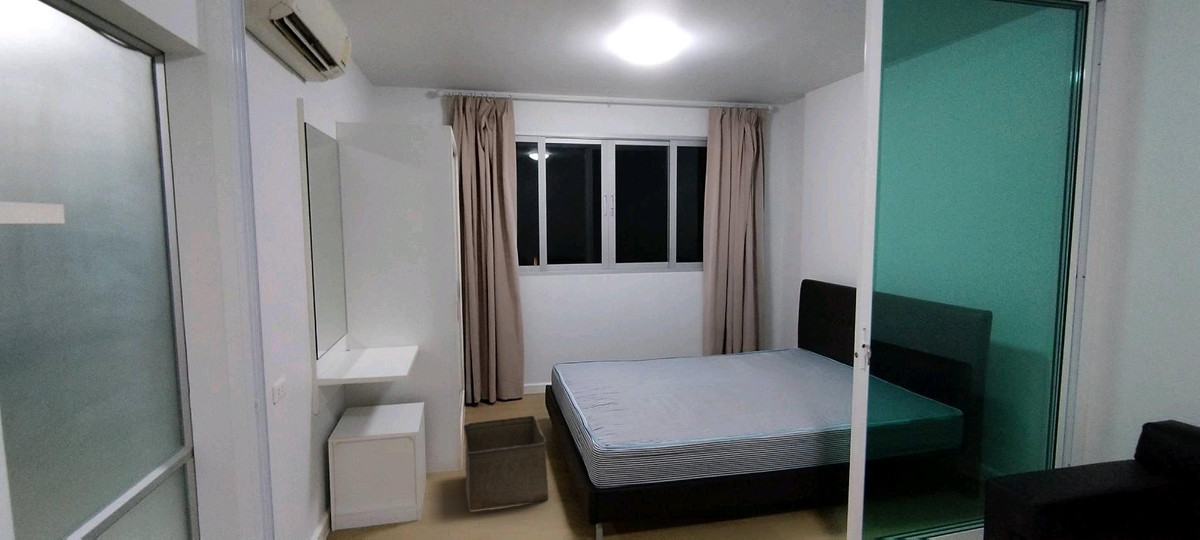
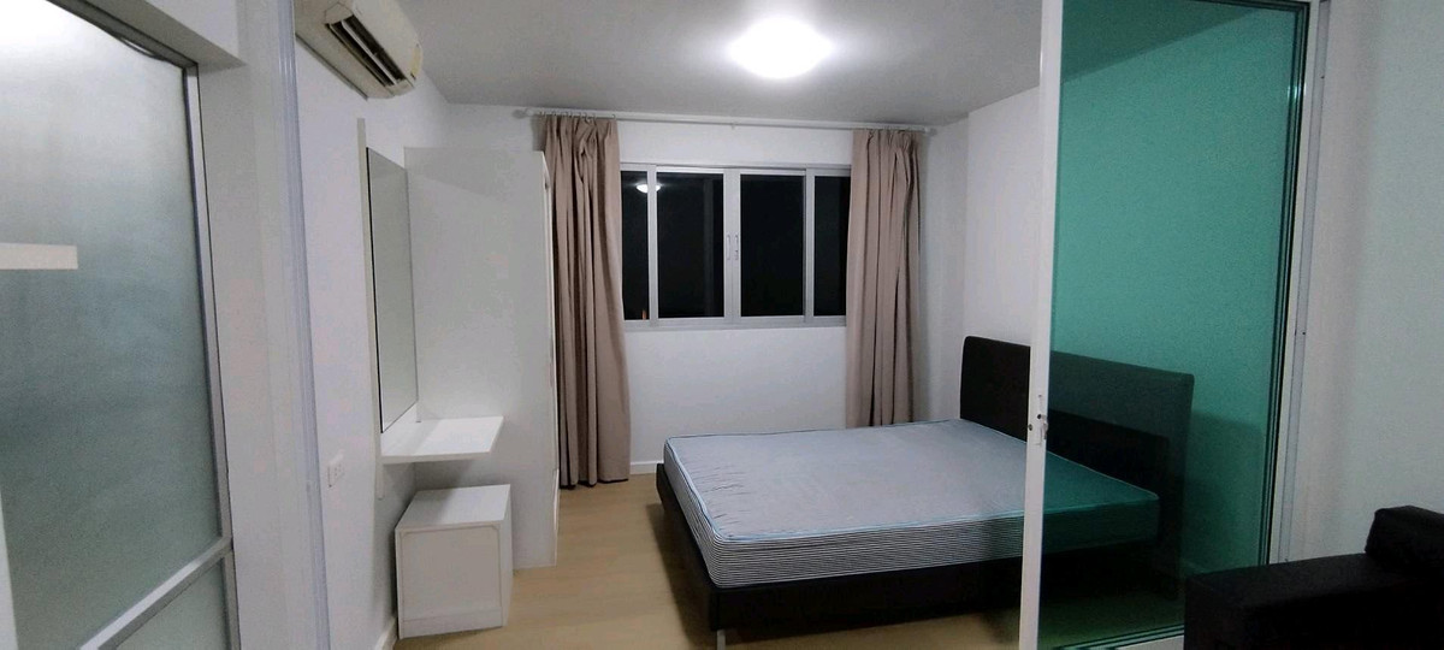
- storage bin [463,414,550,512]
